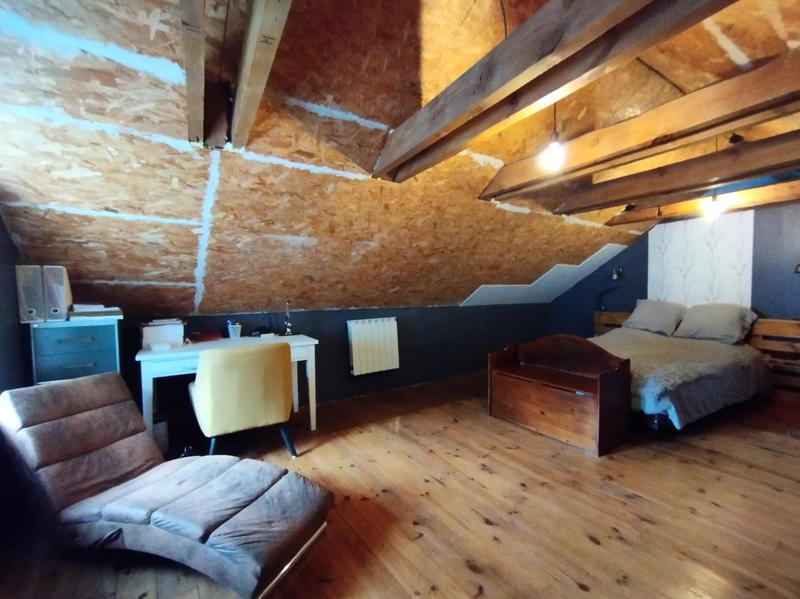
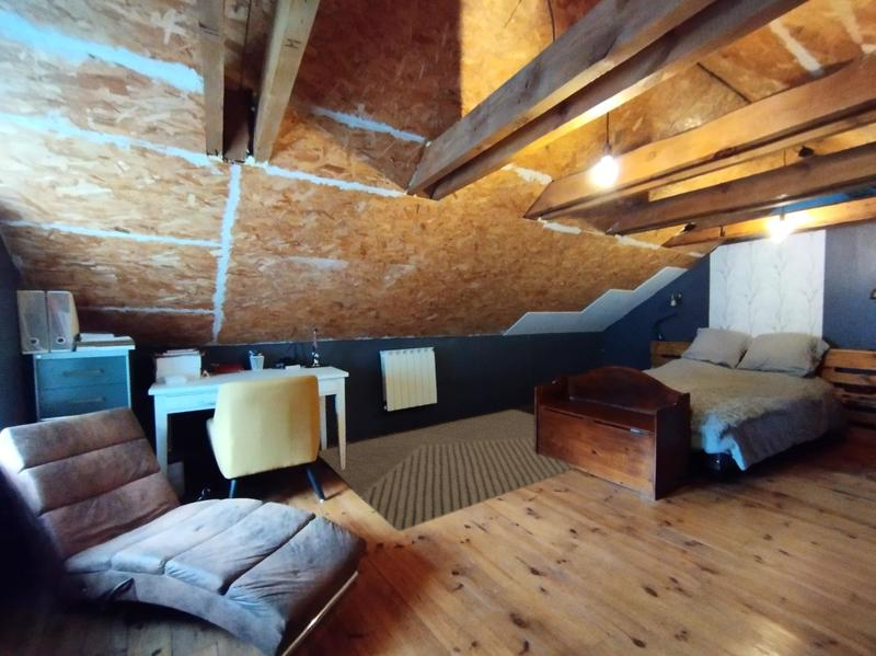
+ rug [318,408,577,532]
